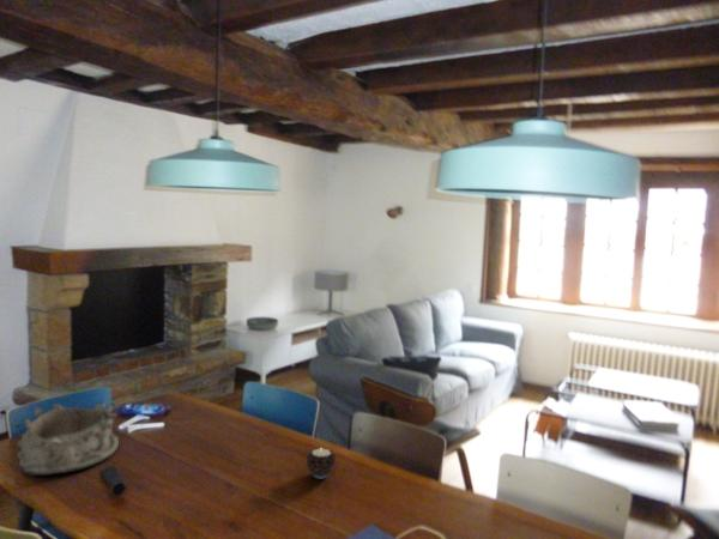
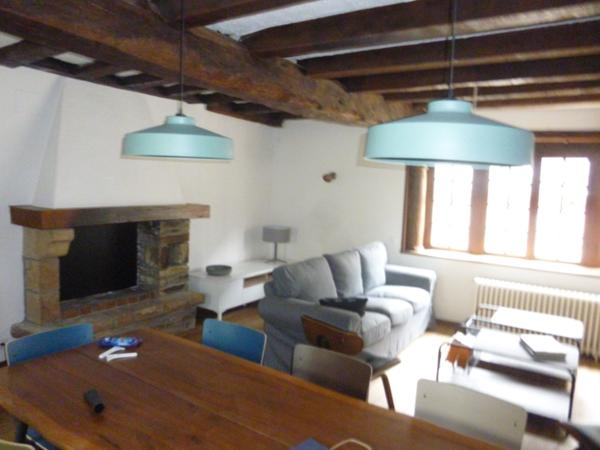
- candle [304,448,338,479]
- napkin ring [16,402,120,477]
